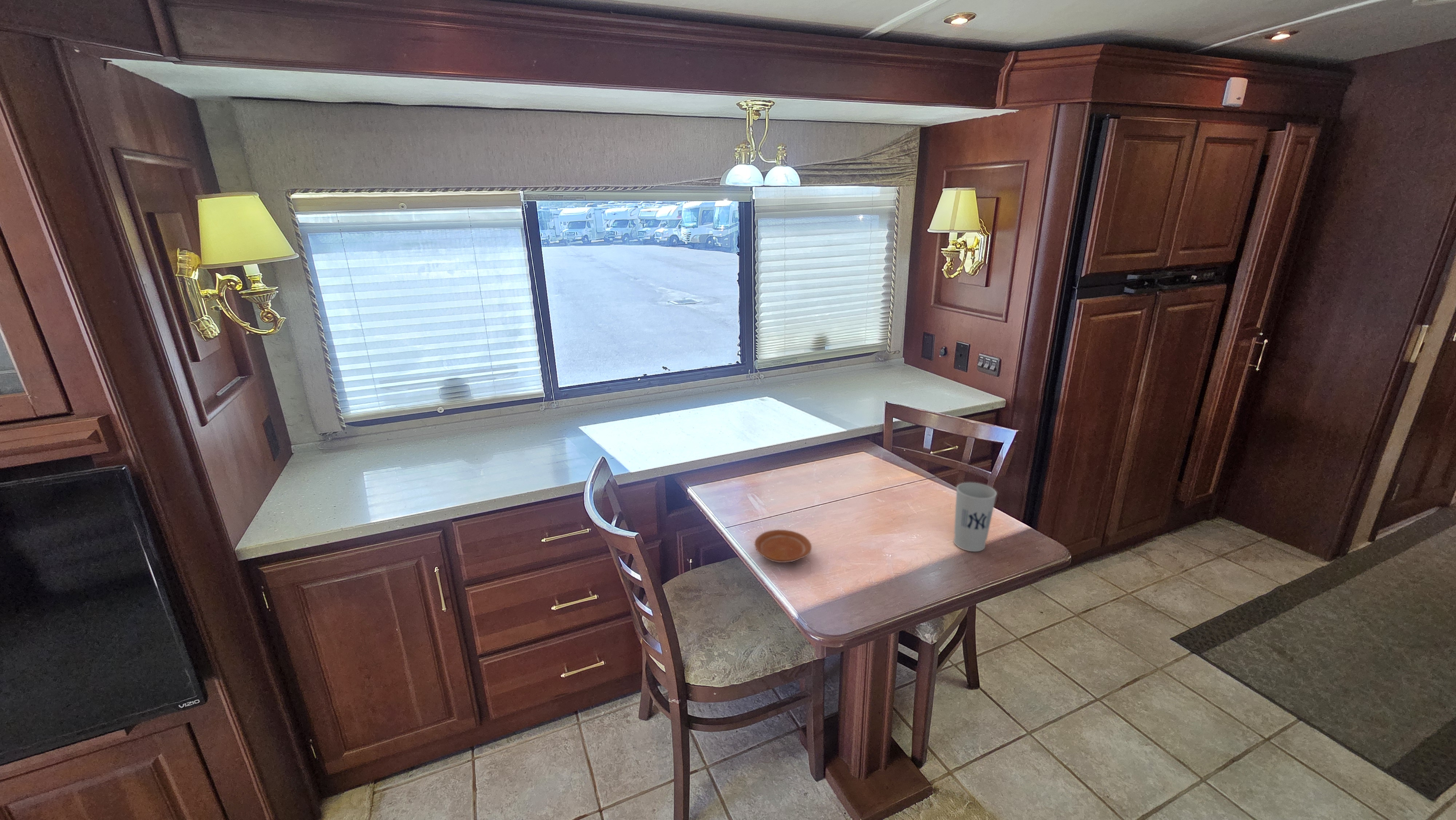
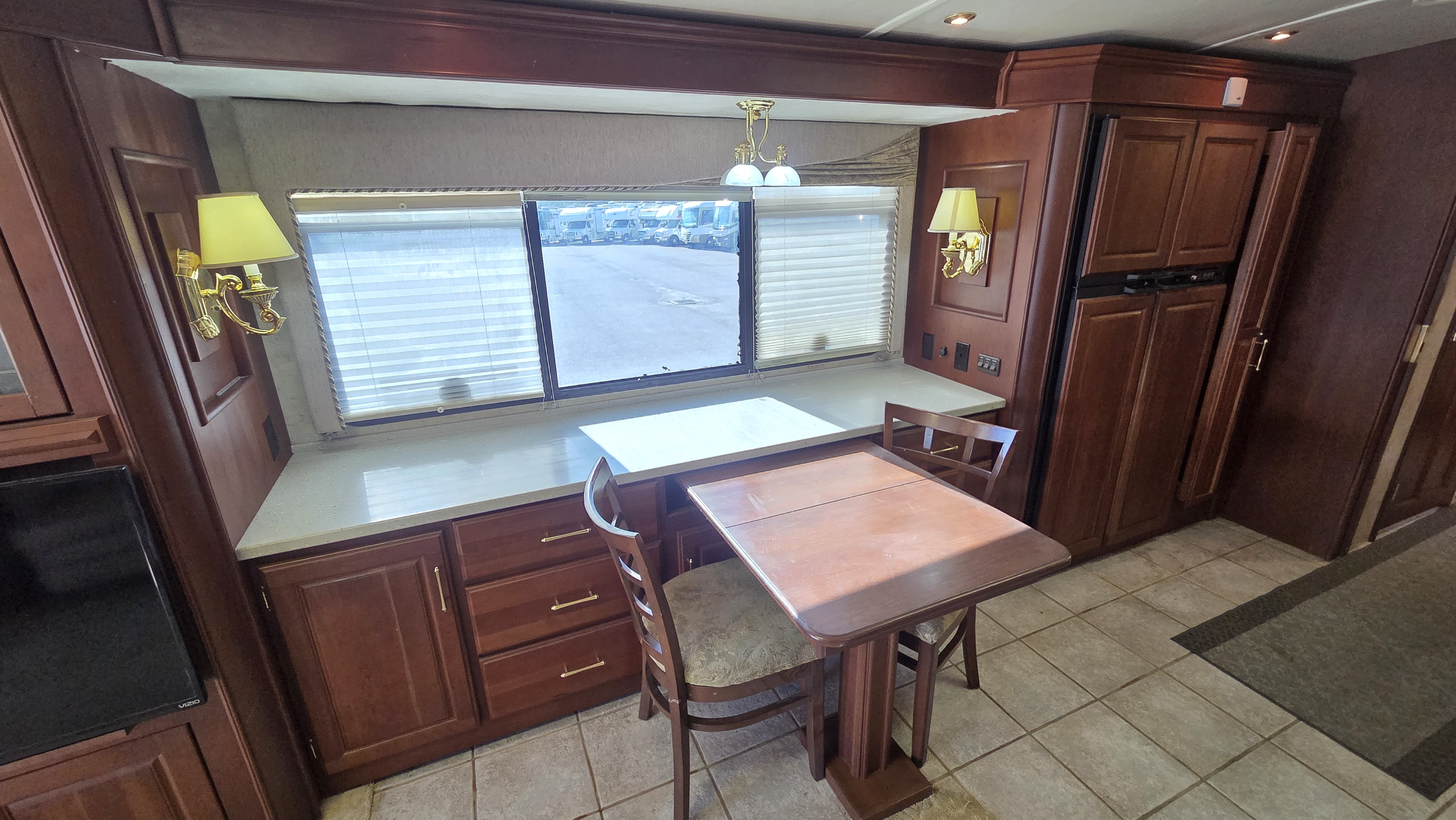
- plate [755,529,812,563]
- cup [953,482,997,552]
